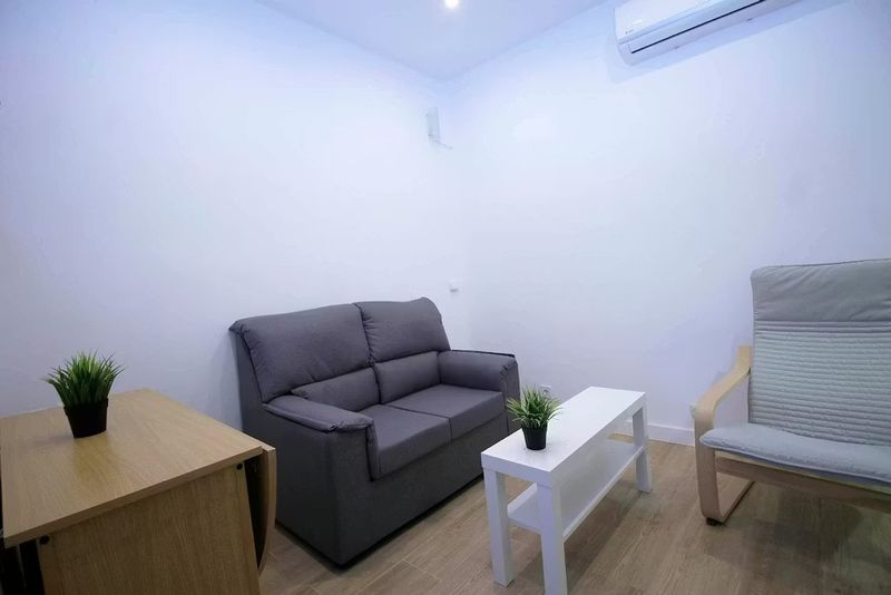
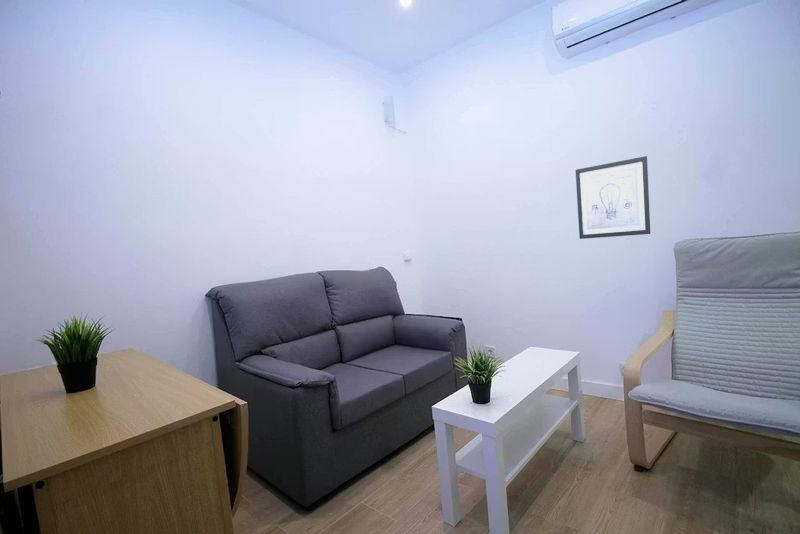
+ wall art [575,155,651,240]
